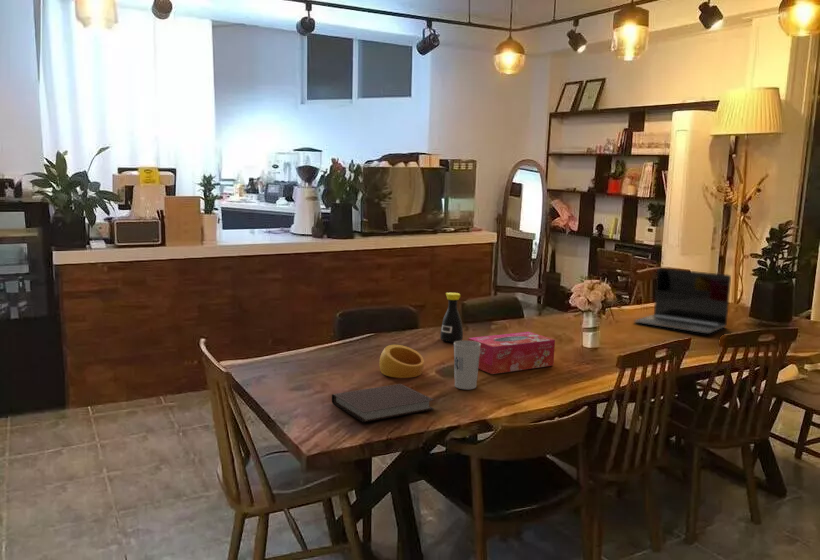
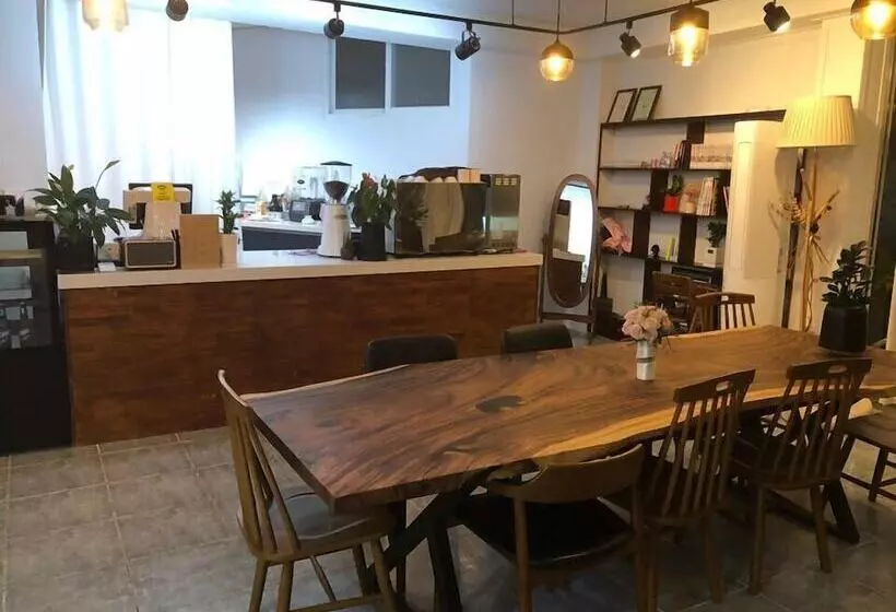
- bottle [439,292,464,343]
- notebook [331,383,435,423]
- laptop [633,267,732,335]
- tissue box [467,331,556,375]
- cup [453,340,481,390]
- ring [378,344,425,379]
